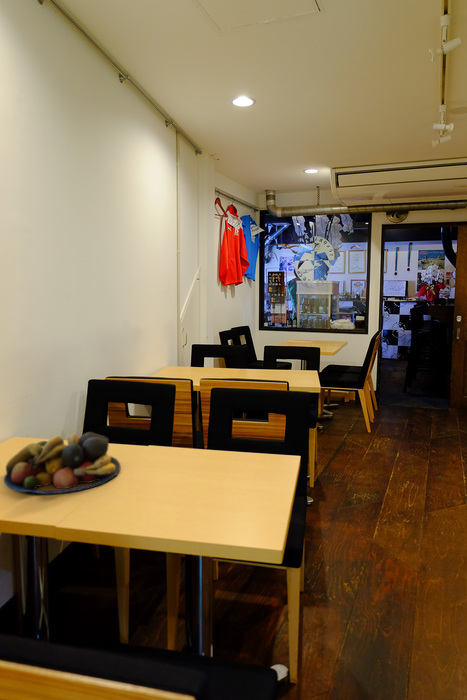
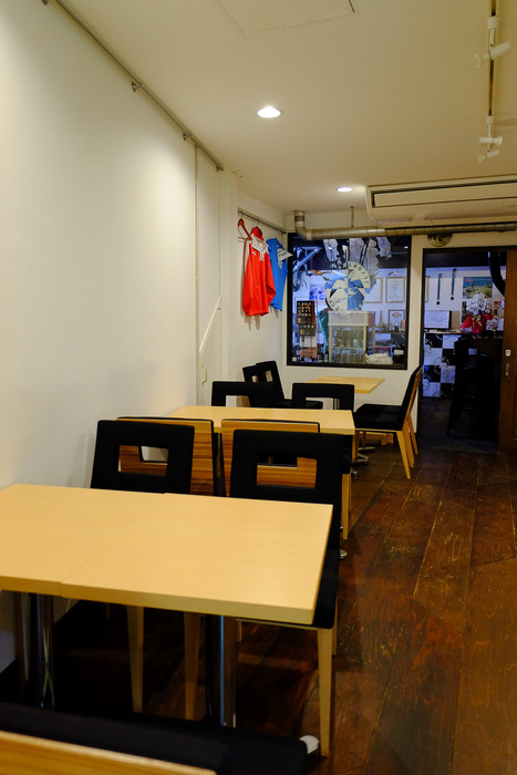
- fruit bowl [3,431,122,495]
